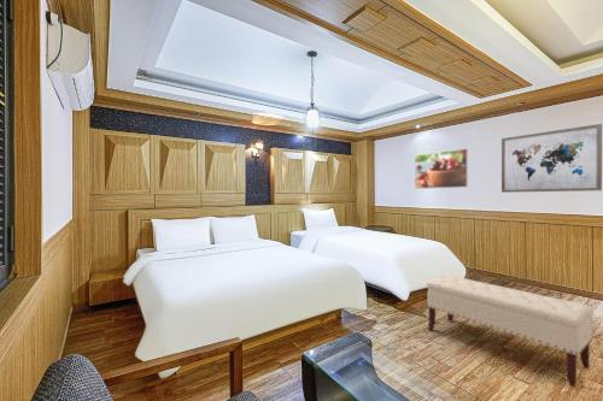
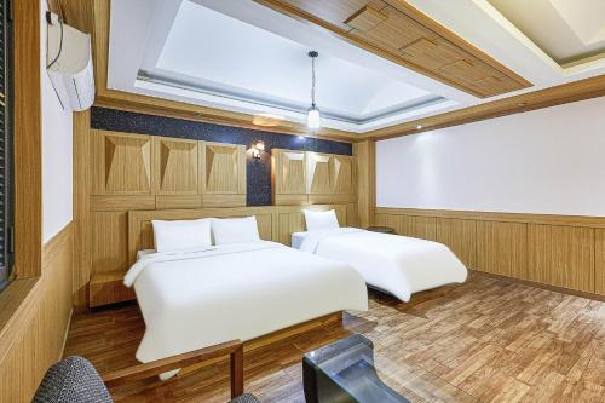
- wall art [500,123,603,194]
- bench [426,275,595,389]
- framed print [414,147,469,190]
